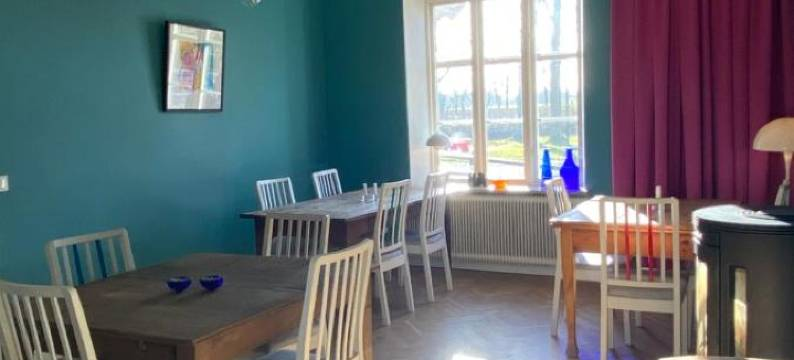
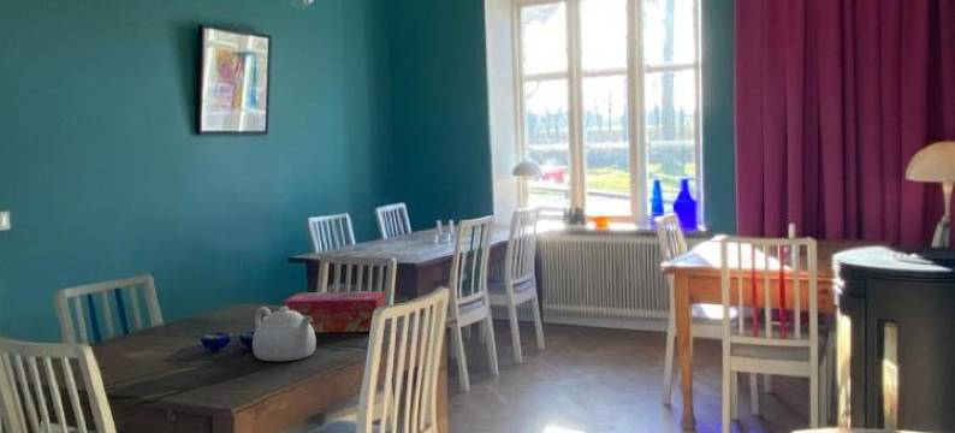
+ teapot [251,306,316,362]
+ tissue box [283,290,387,333]
